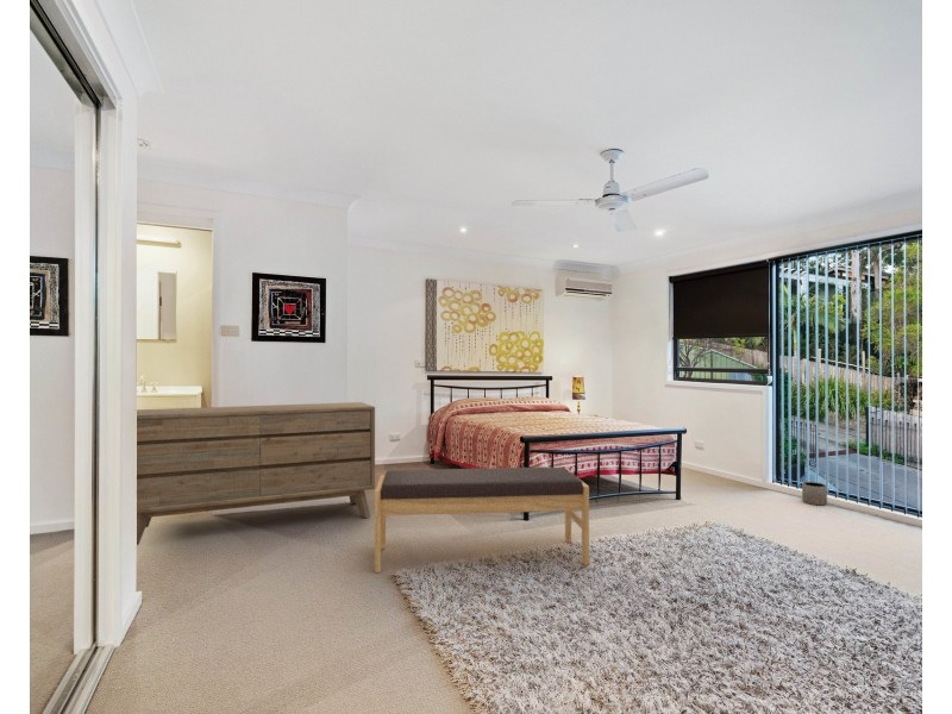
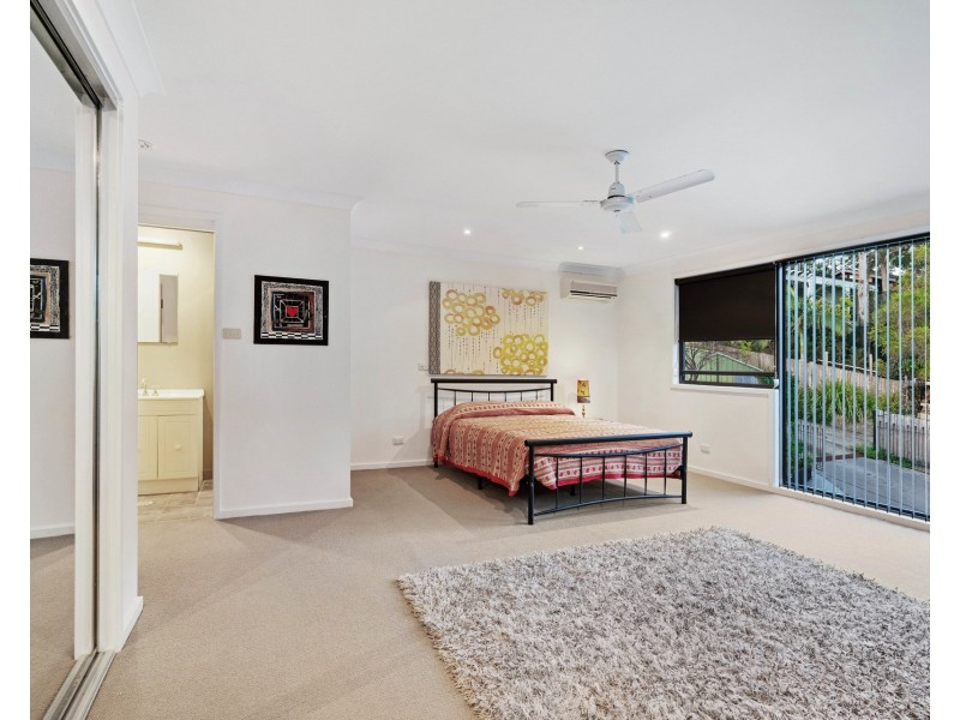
- dresser [136,401,376,546]
- bench [374,466,590,574]
- planter [801,481,828,507]
